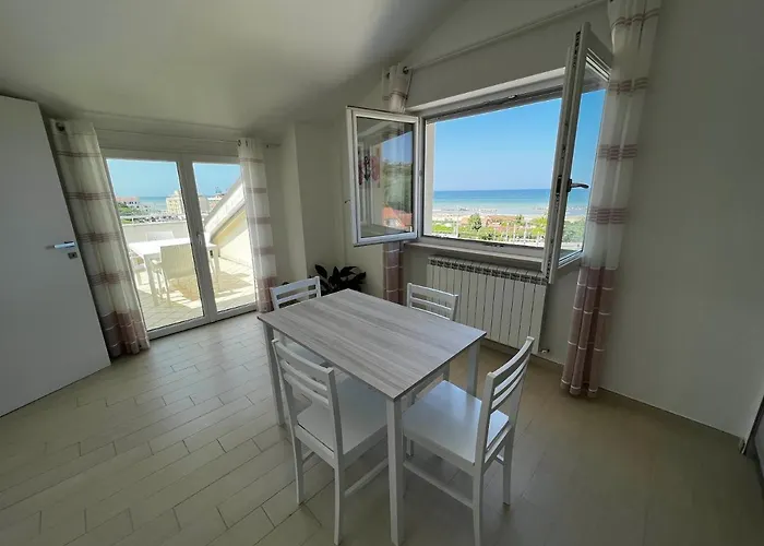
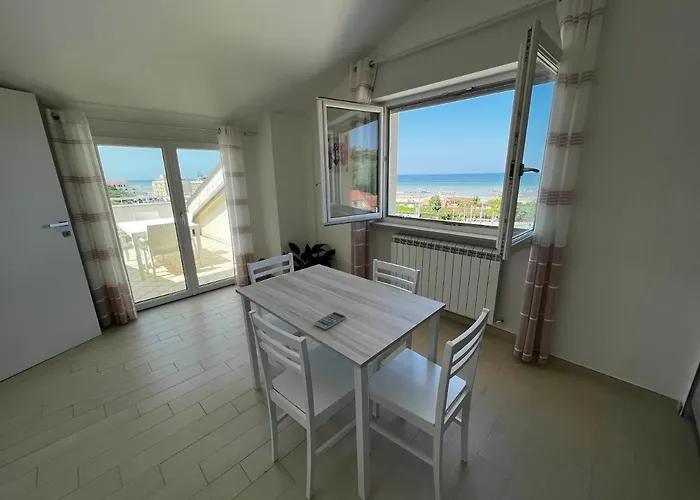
+ smartphone [313,311,347,330]
